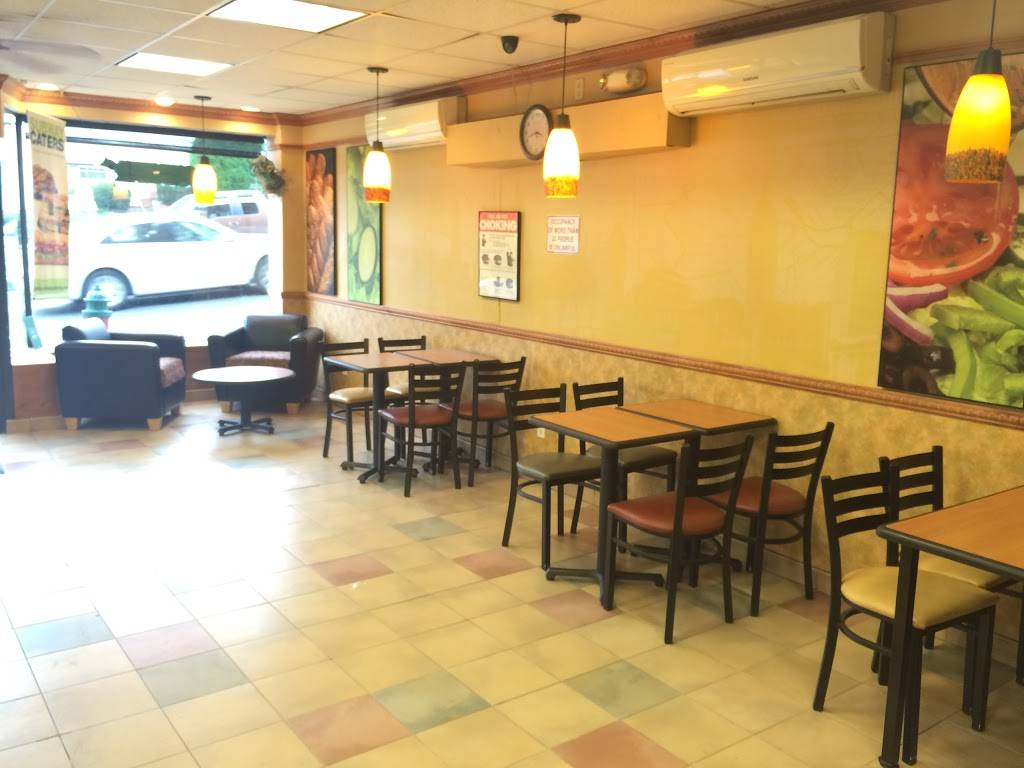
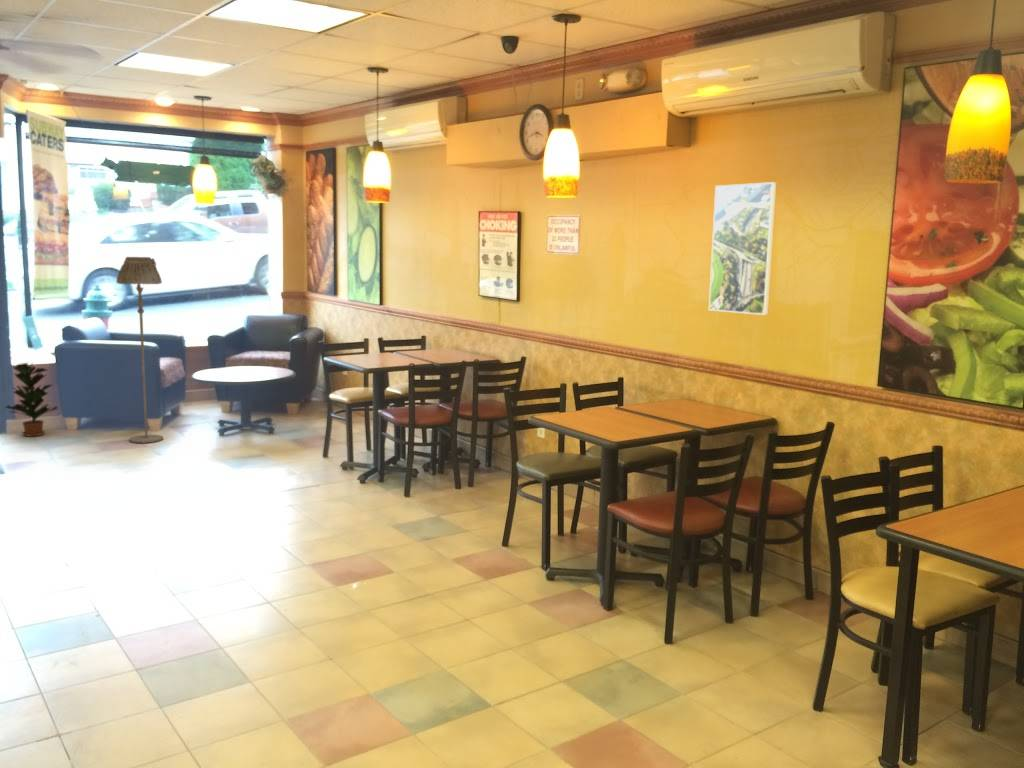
+ floor lamp [116,256,164,444]
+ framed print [708,181,777,316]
+ potted plant [4,362,59,438]
